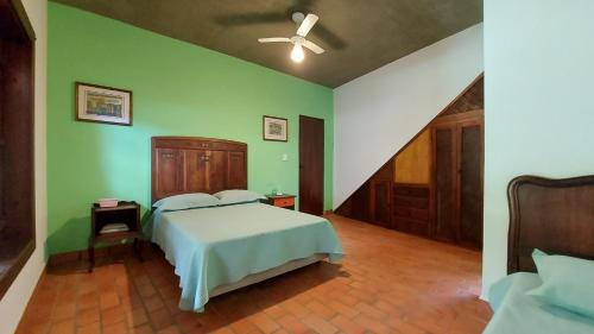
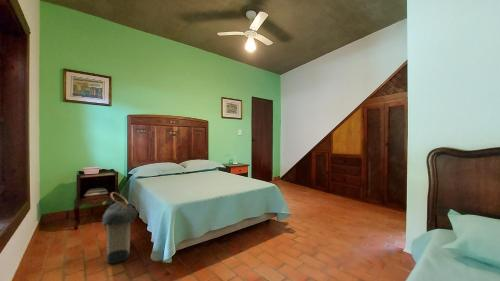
+ laundry hamper [101,191,138,265]
